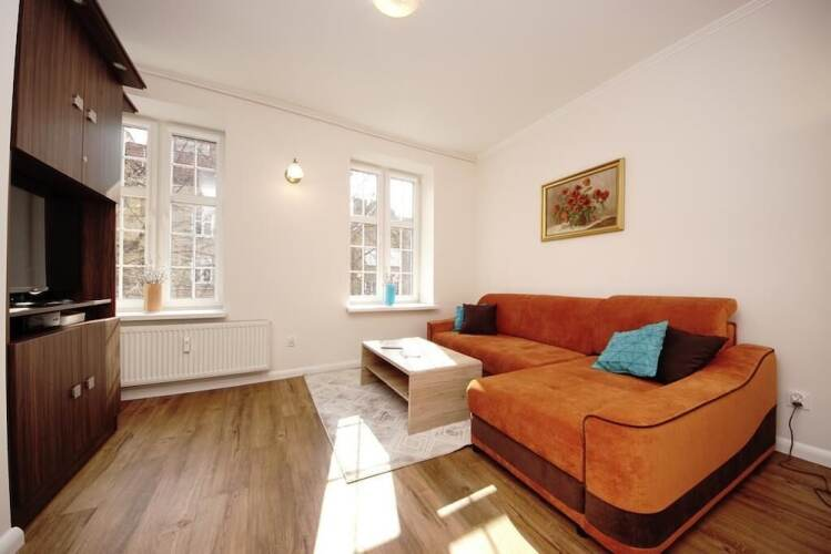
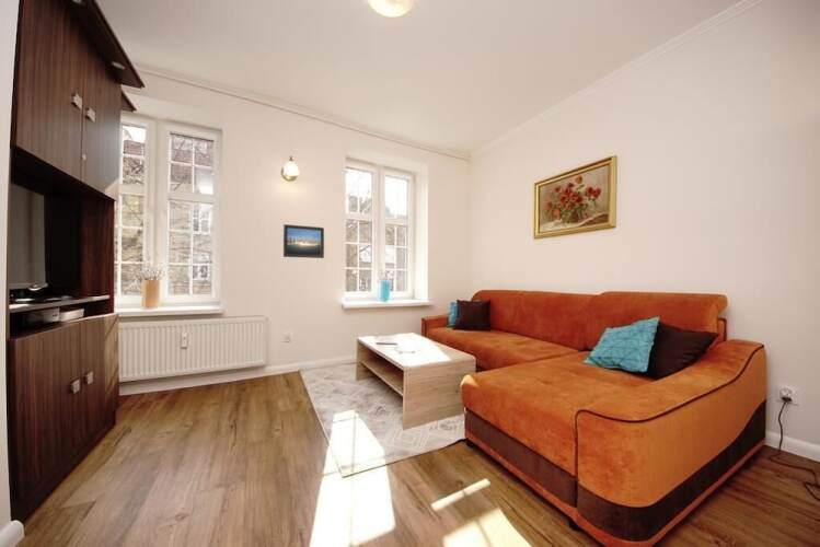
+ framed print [282,223,325,259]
